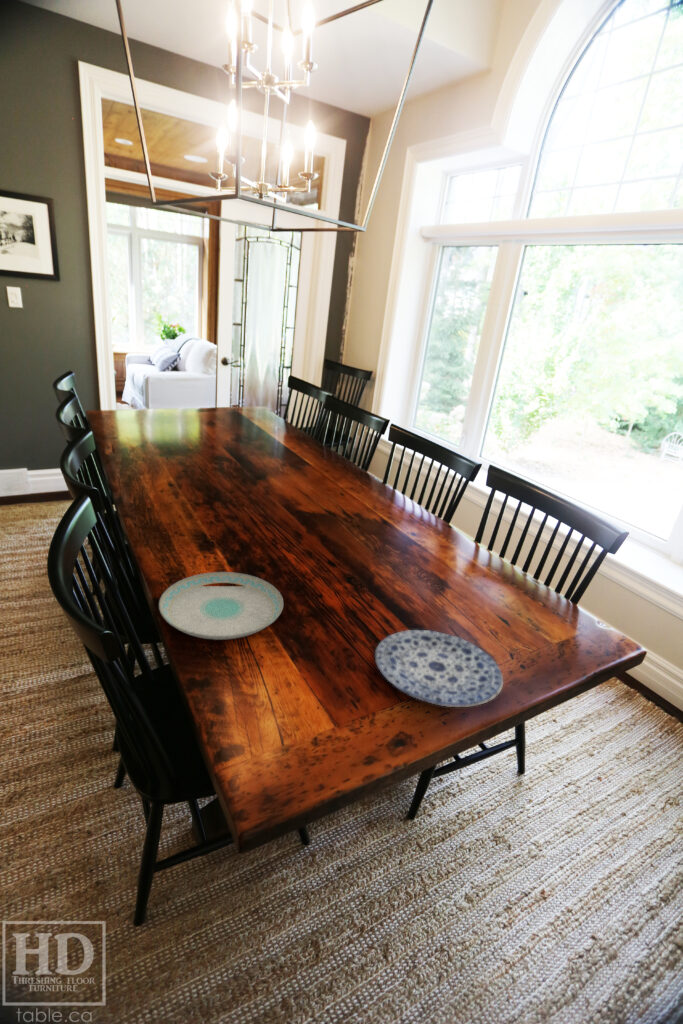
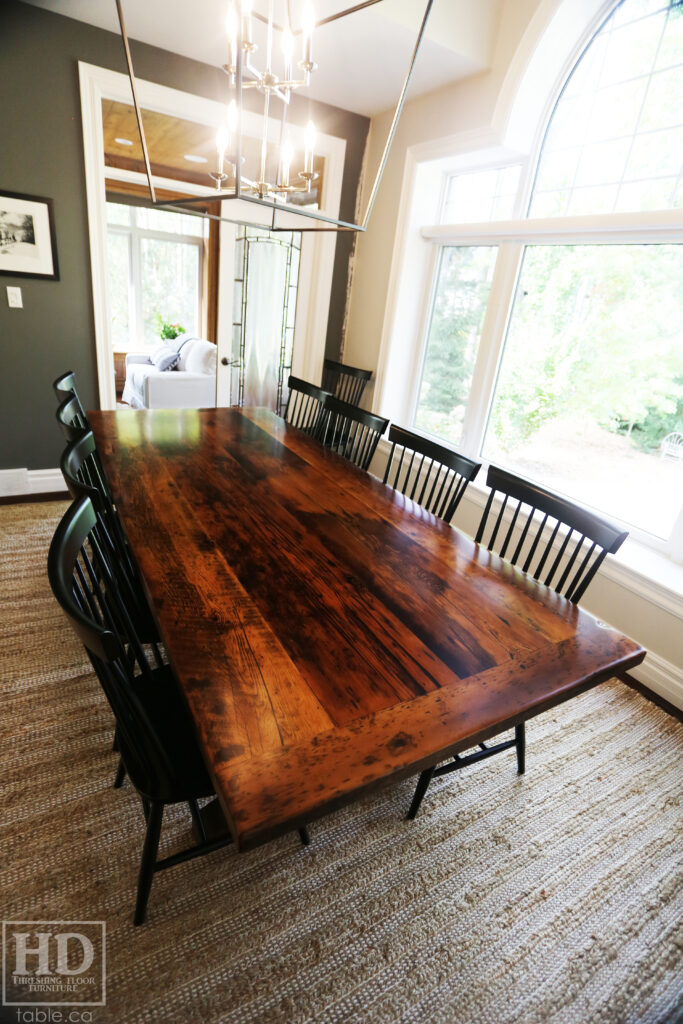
- plate [158,571,284,641]
- plate [374,629,504,708]
